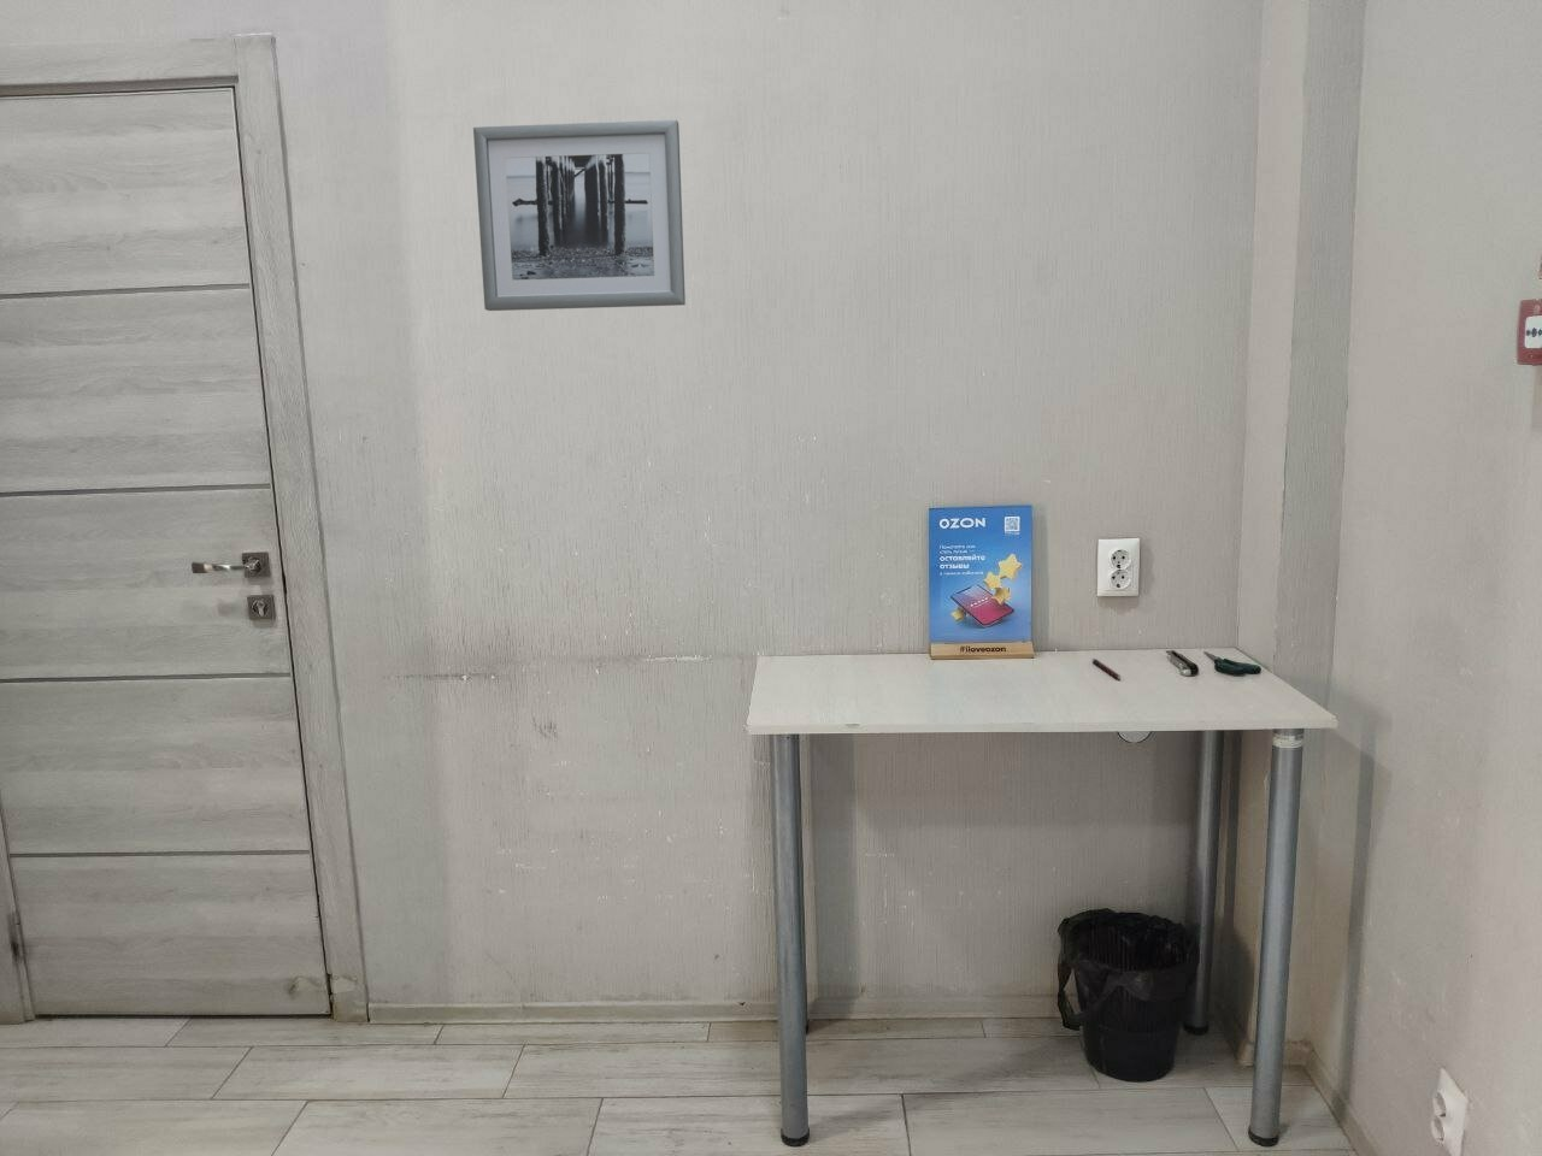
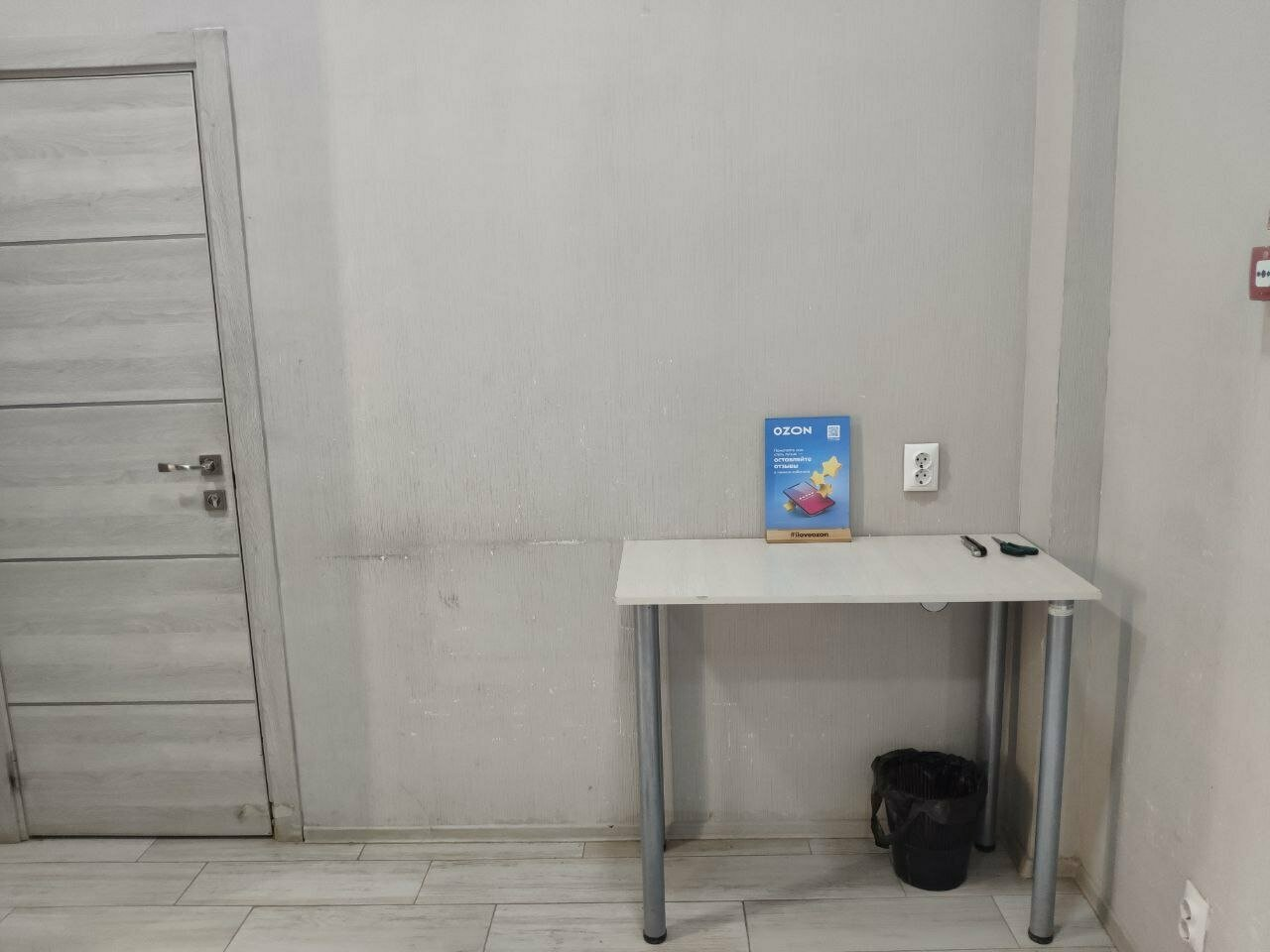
- wall art [472,119,687,312]
- pen [1090,657,1122,680]
